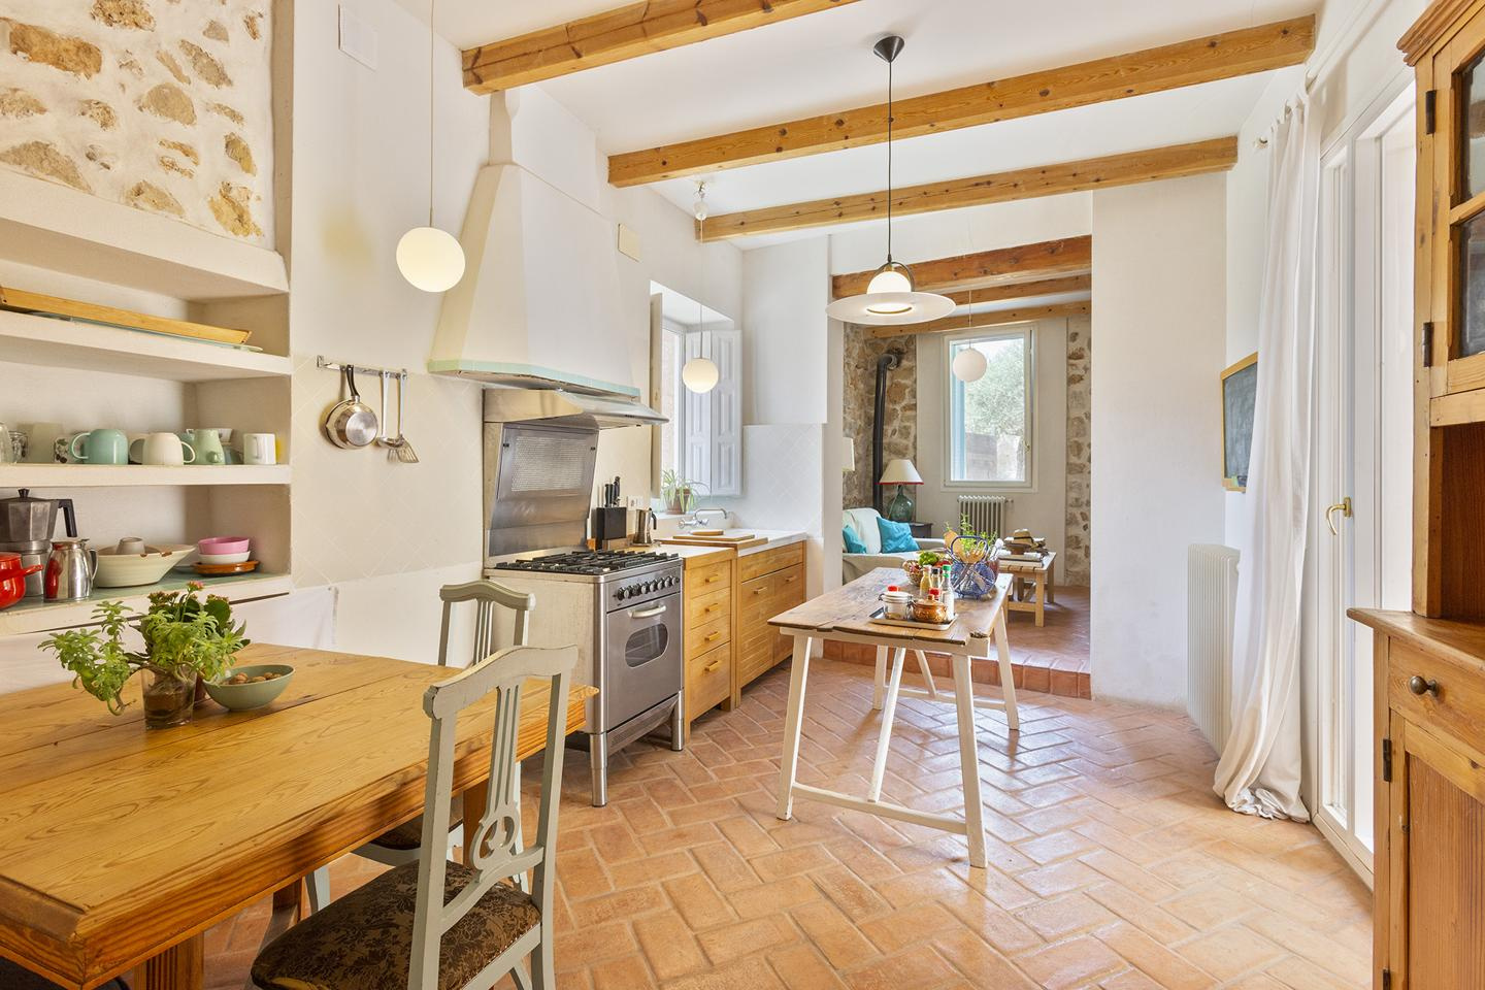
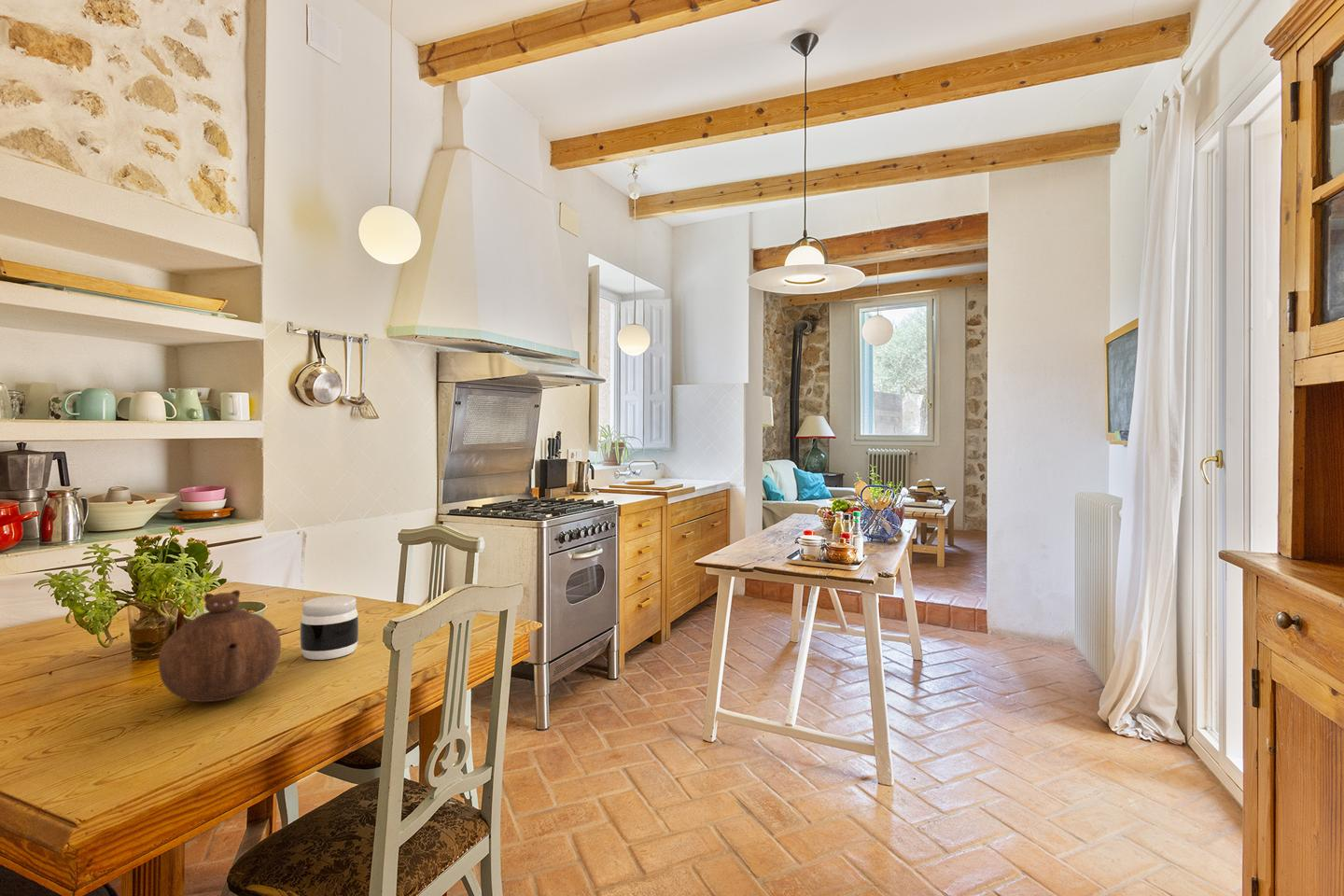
+ jar [300,595,359,661]
+ teapot [158,589,282,703]
